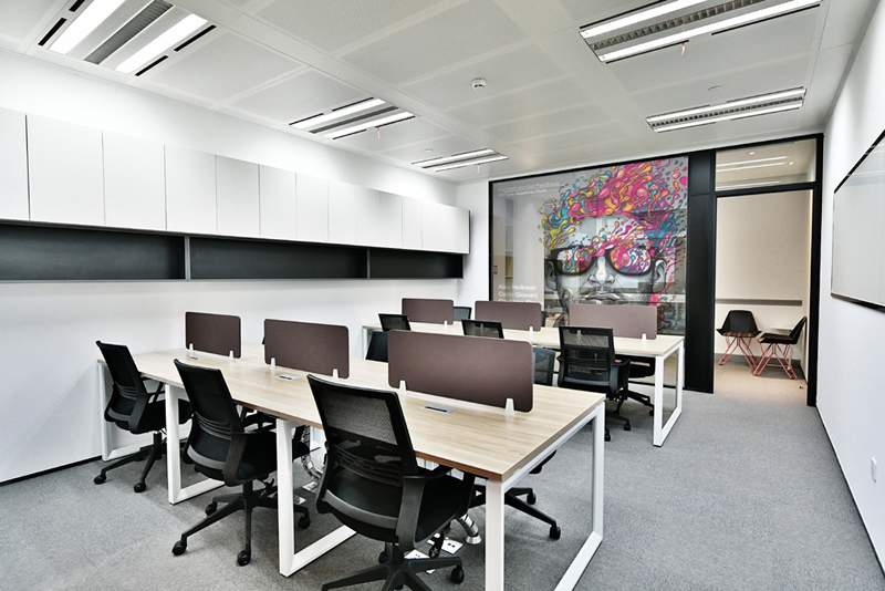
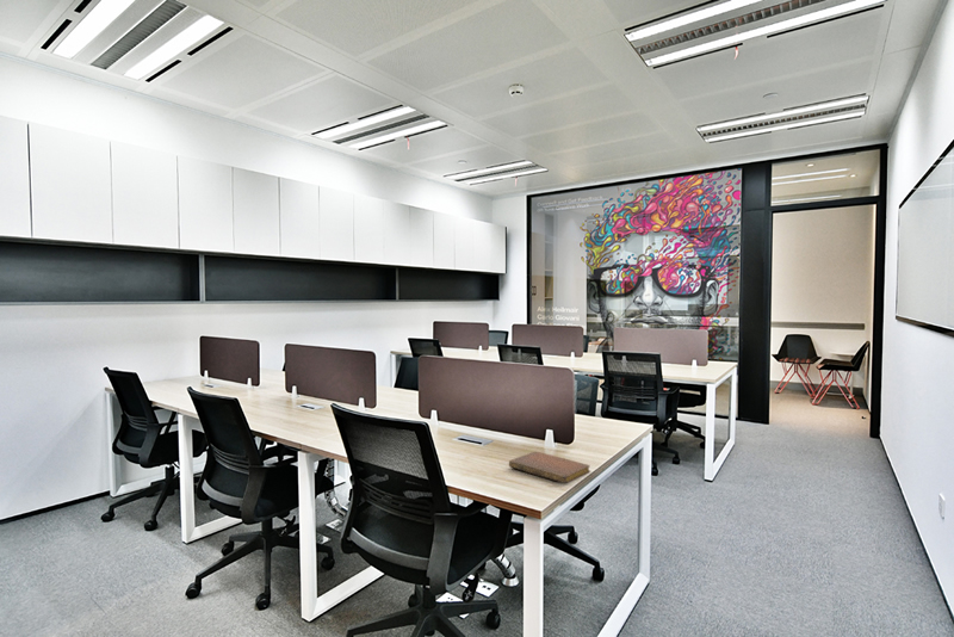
+ notebook [508,451,591,484]
